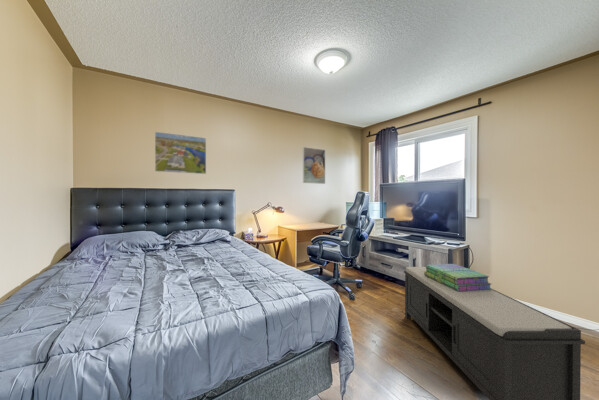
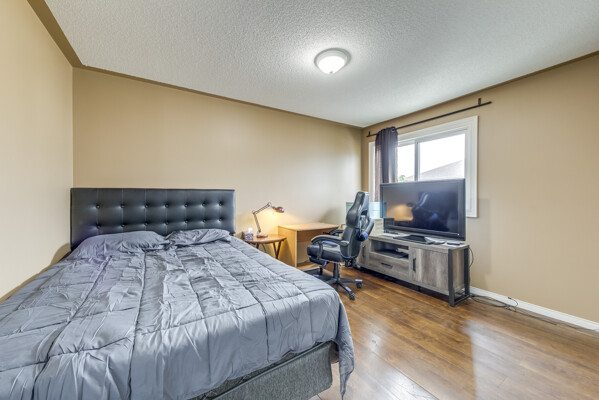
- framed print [154,131,207,175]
- bench [403,266,586,400]
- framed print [302,146,326,185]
- stack of books [424,263,492,291]
